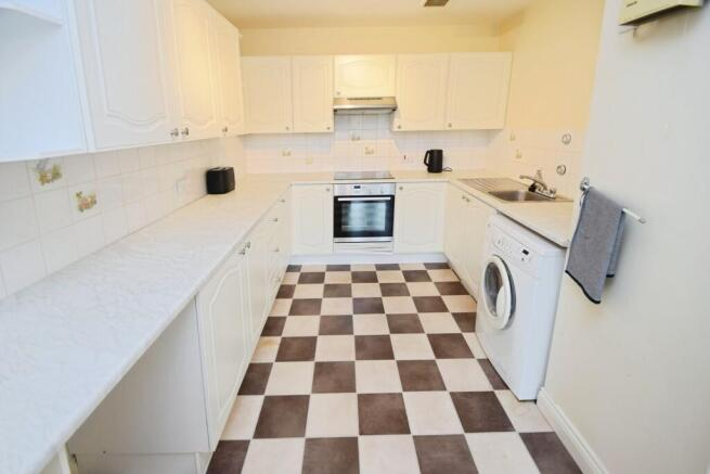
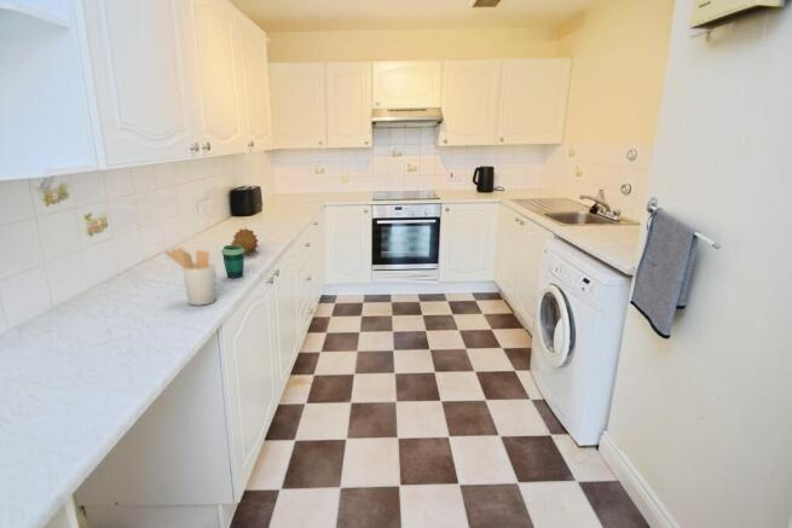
+ fruit [230,227,260,256]
+ utensil holder [163,246,218,307]
+ cup [220,244,245,279]
